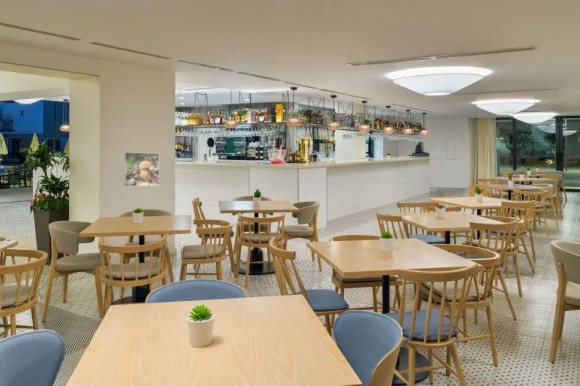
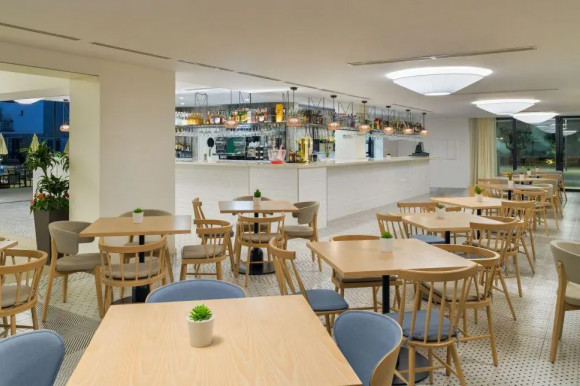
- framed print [123,151,160,187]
